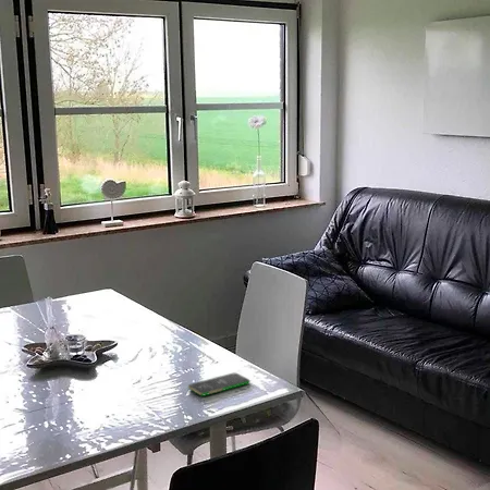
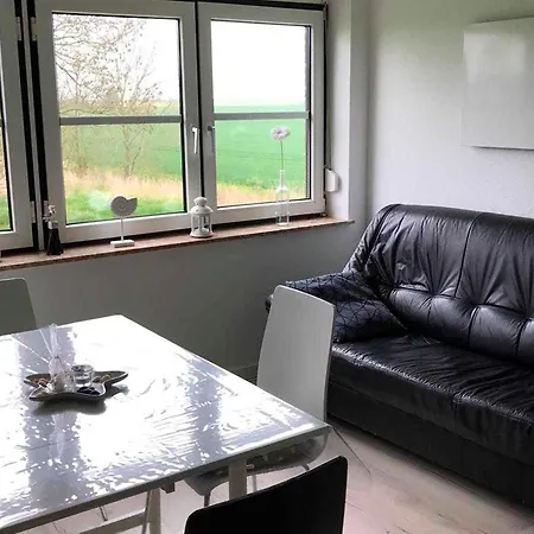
- smartphone [187,372,252,397]
